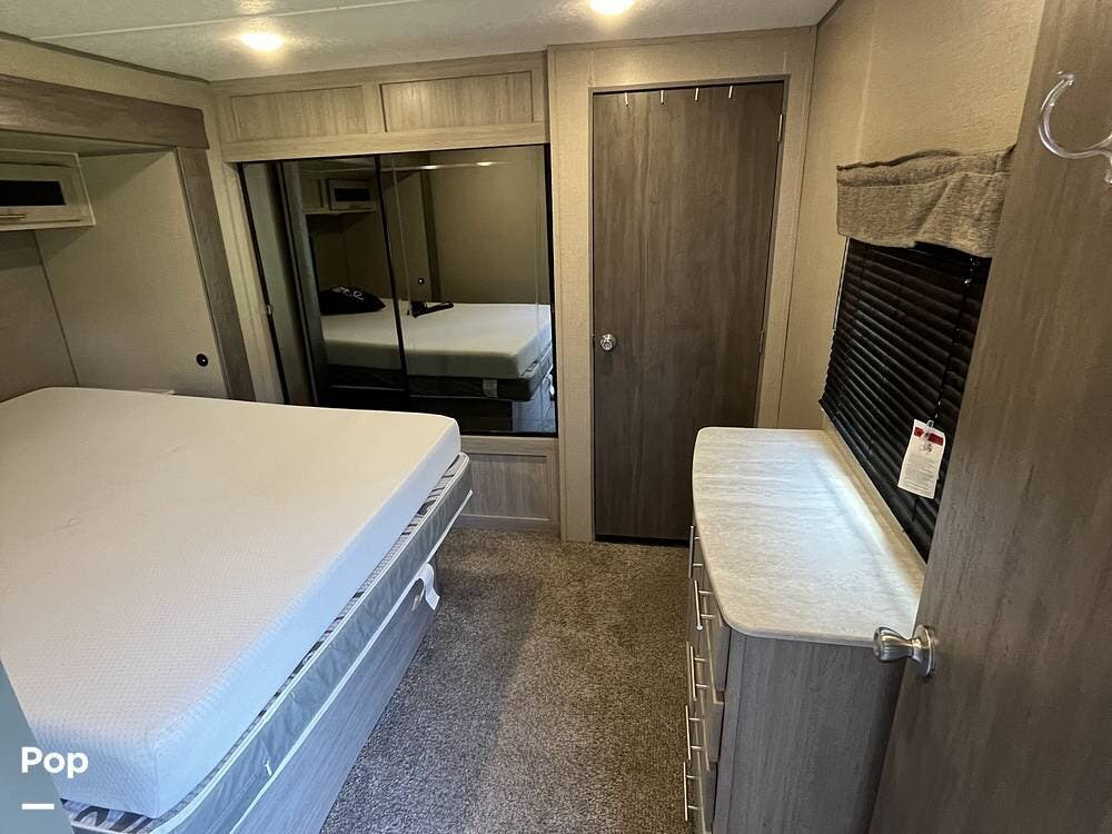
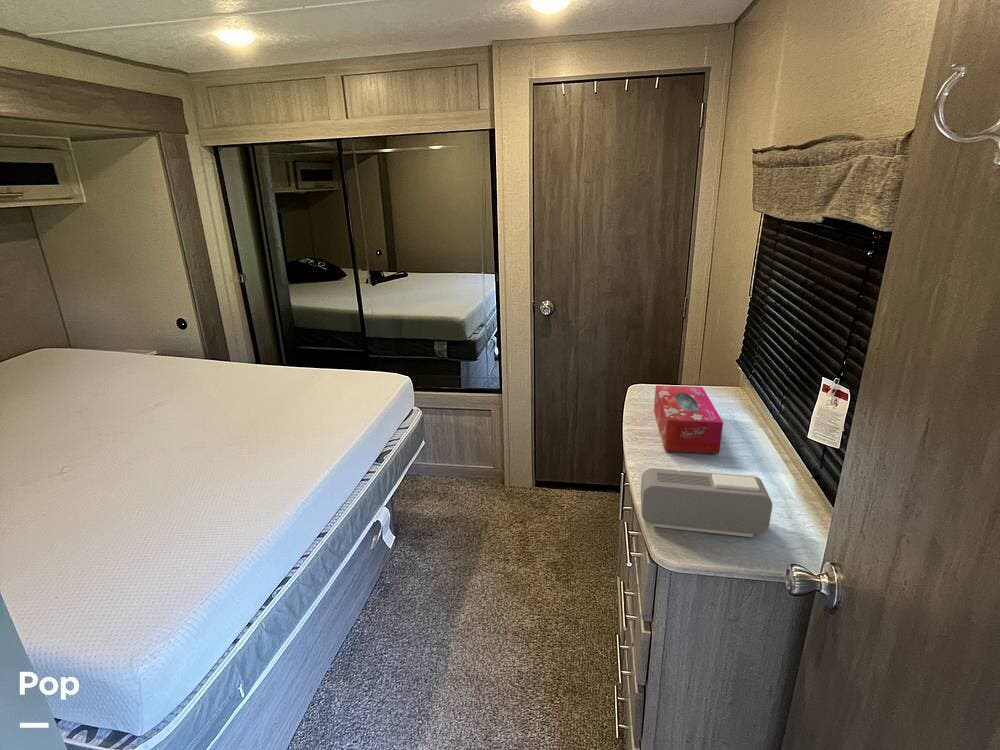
+ tissue box [653,384,724,455]
+ alarm clock [639,466,773,538]
